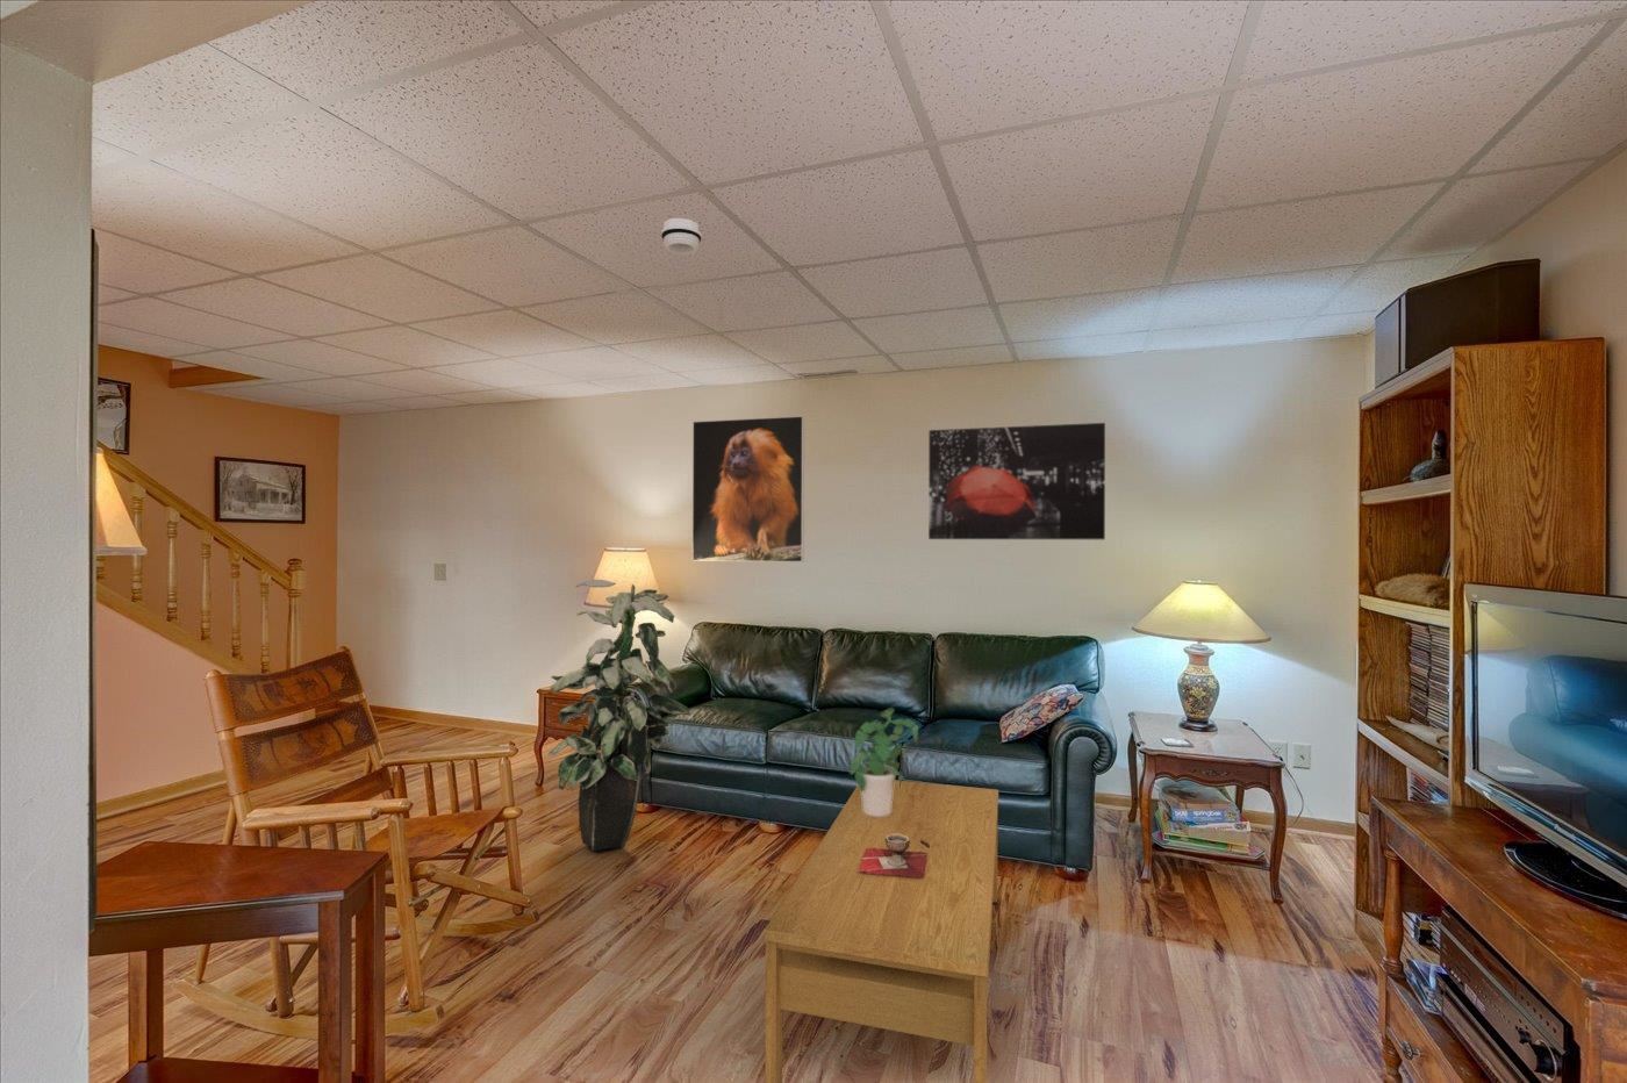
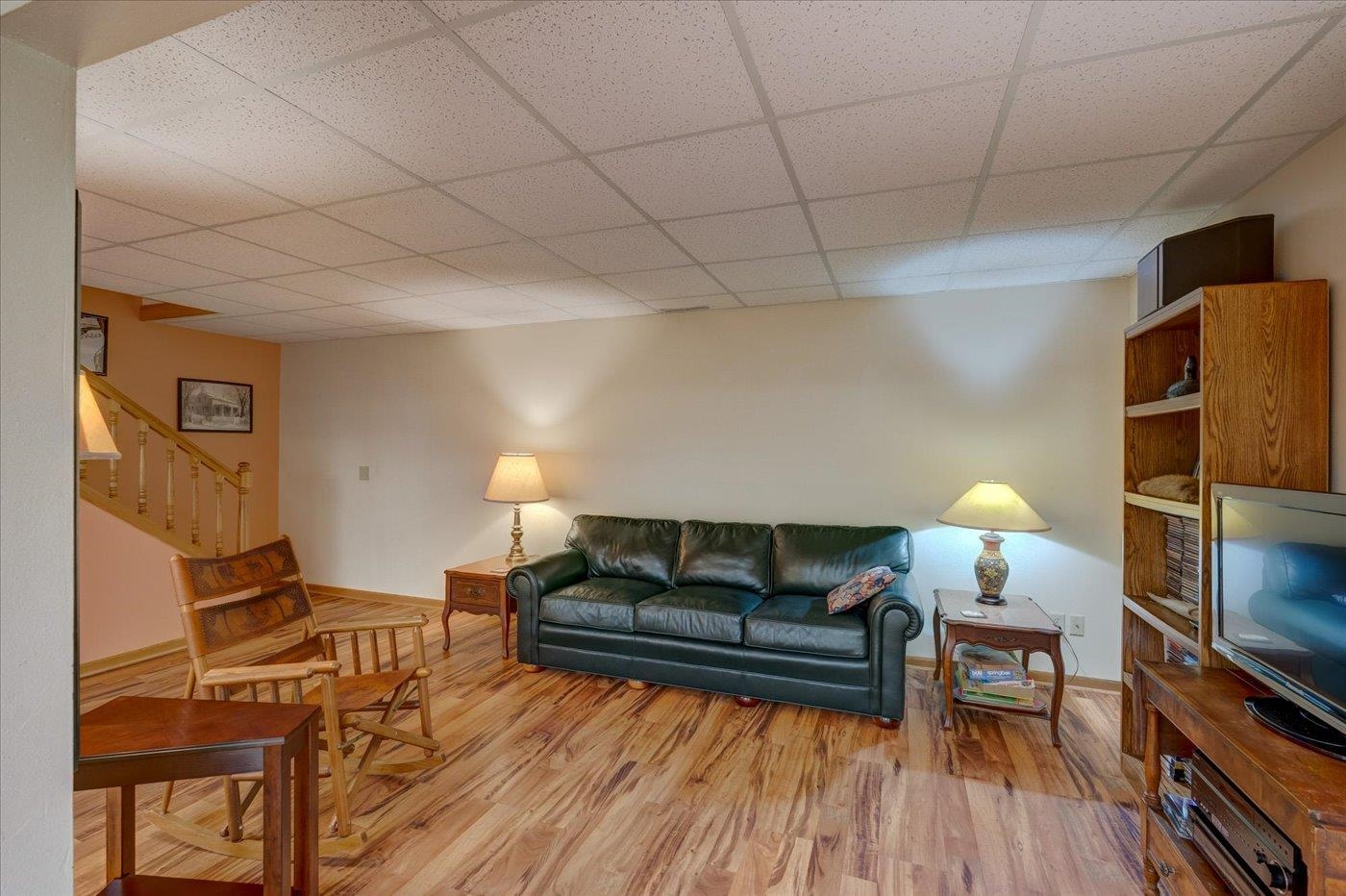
- potted plant [847,707,919,817]
- coffee table [764,778,1000,1083]
- decorative bowl [858,833,930,878]
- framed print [691,415,805,563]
- wall art [927,422,1106,540]
- smoke detector [660,218,704,256]
- indoor plant [546,579,691,852]
